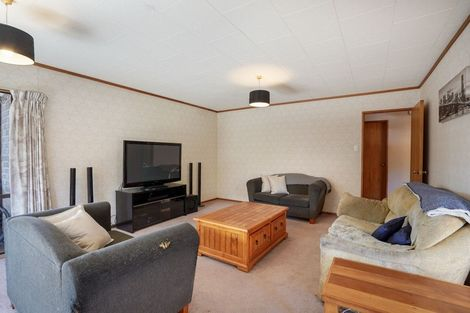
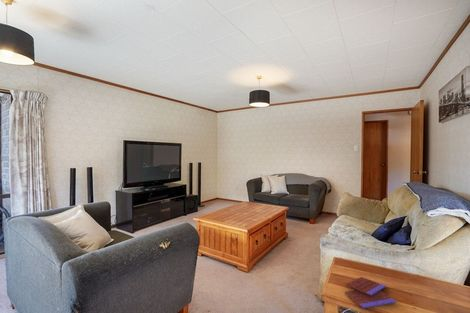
+ book [344,276,397,309]
